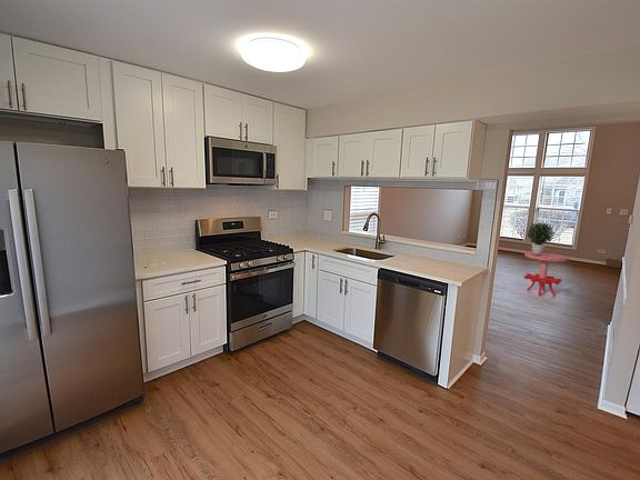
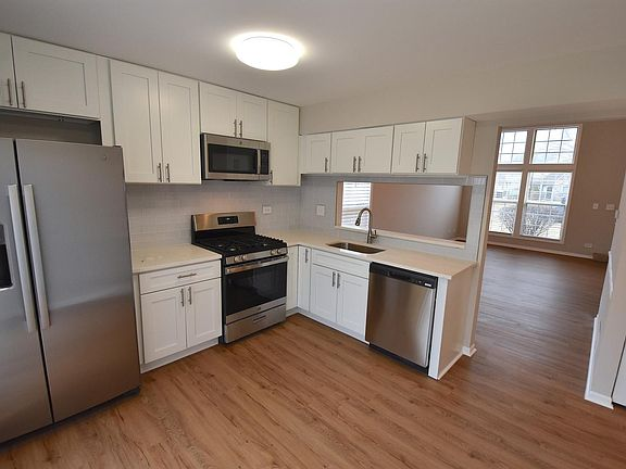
- side table [523,251,570,297]
- potted plant [526,221,554,254]
